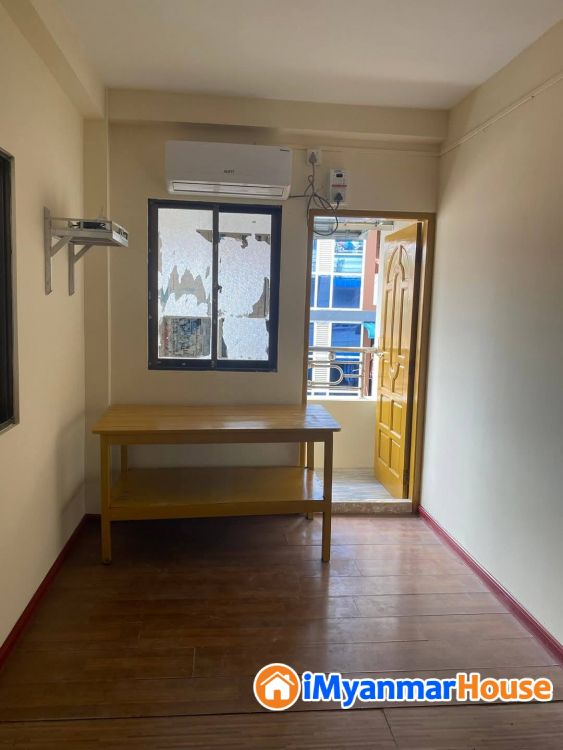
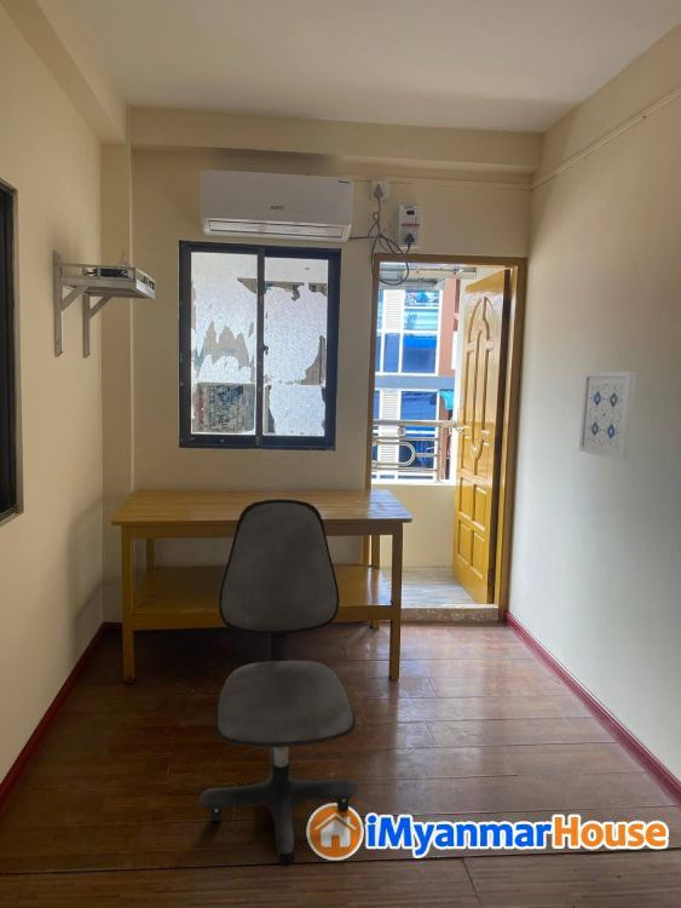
+ office chair [198,498,359,867]
+ wall art [578,370,637,462]
